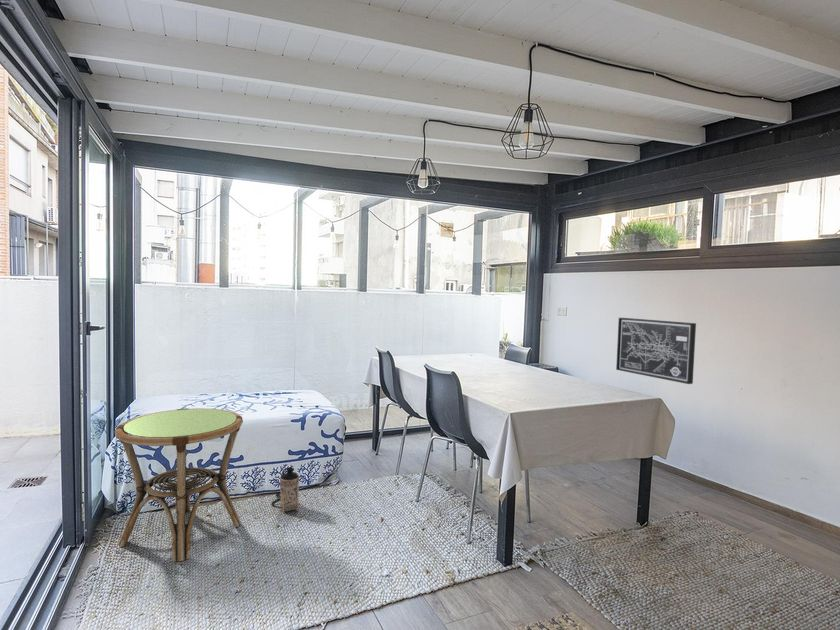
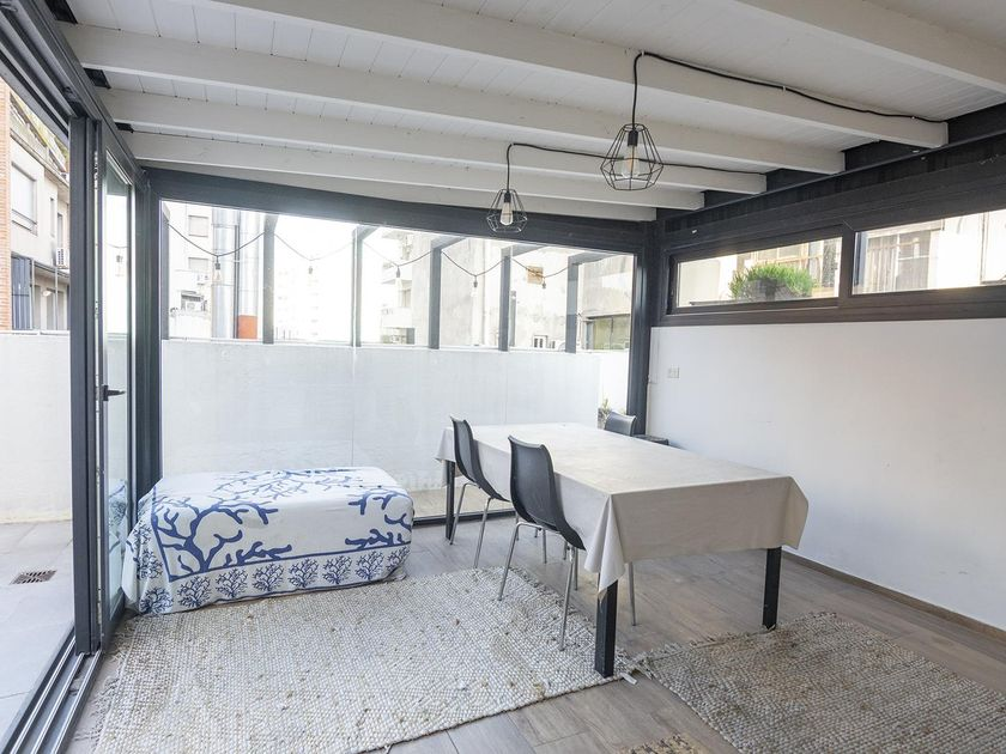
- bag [270,451,301,513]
- wall art [615,317,697,385]
- side table [114,407,244,563]
